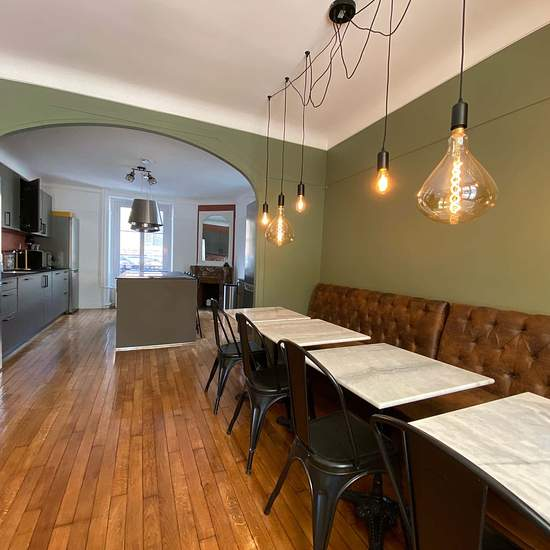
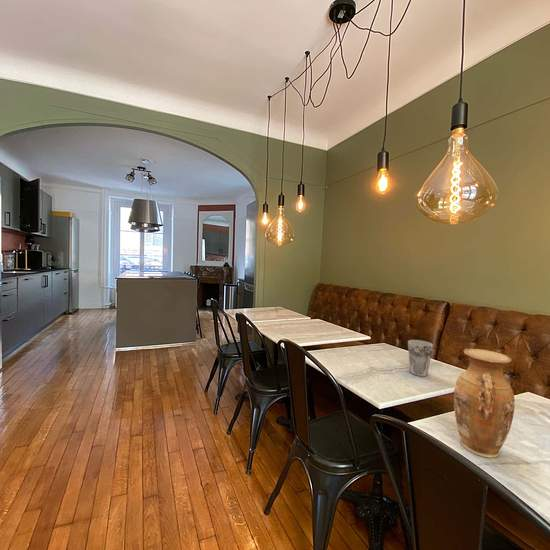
+ vase [453,348,516,459]
+ cup [407,339,434,377]
